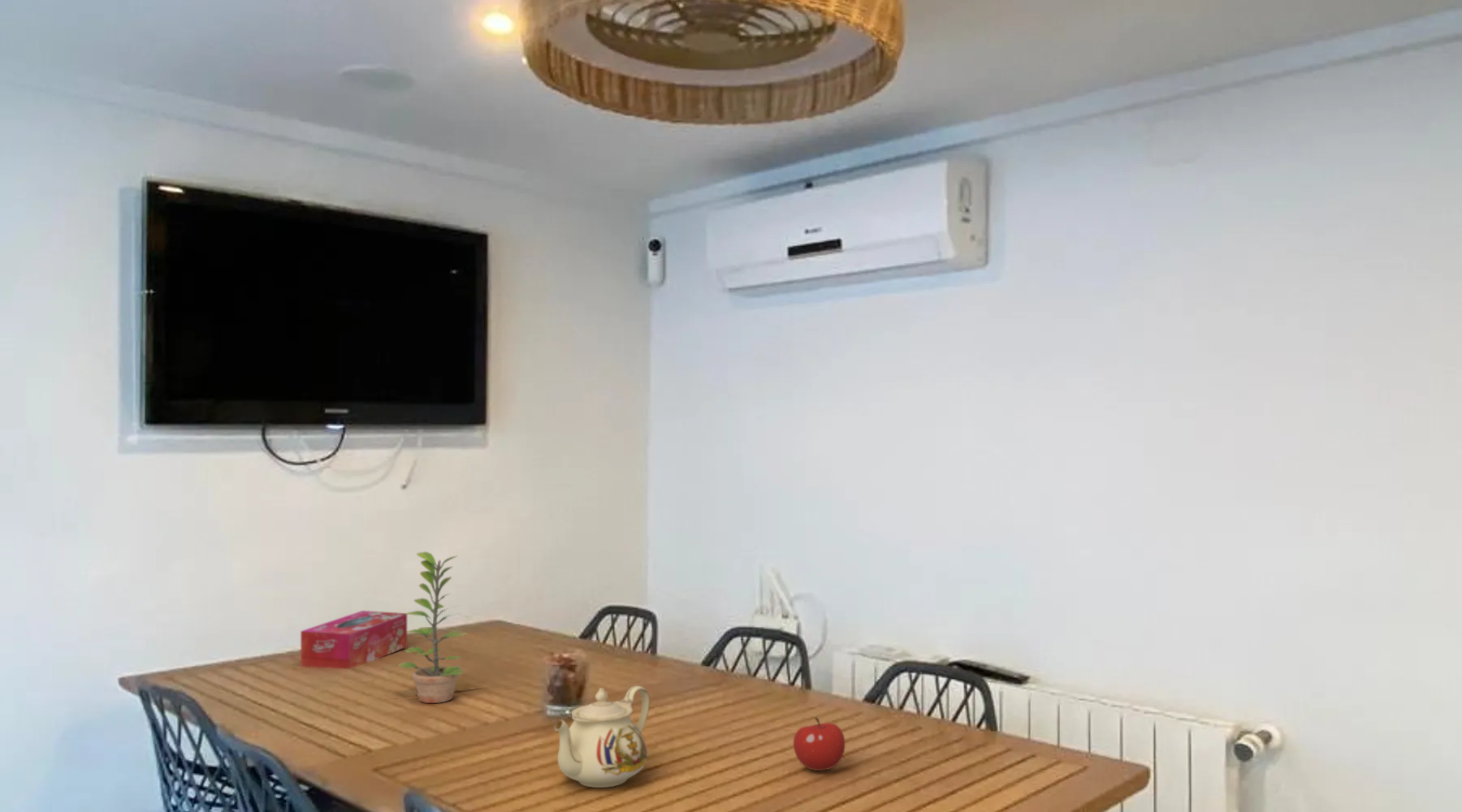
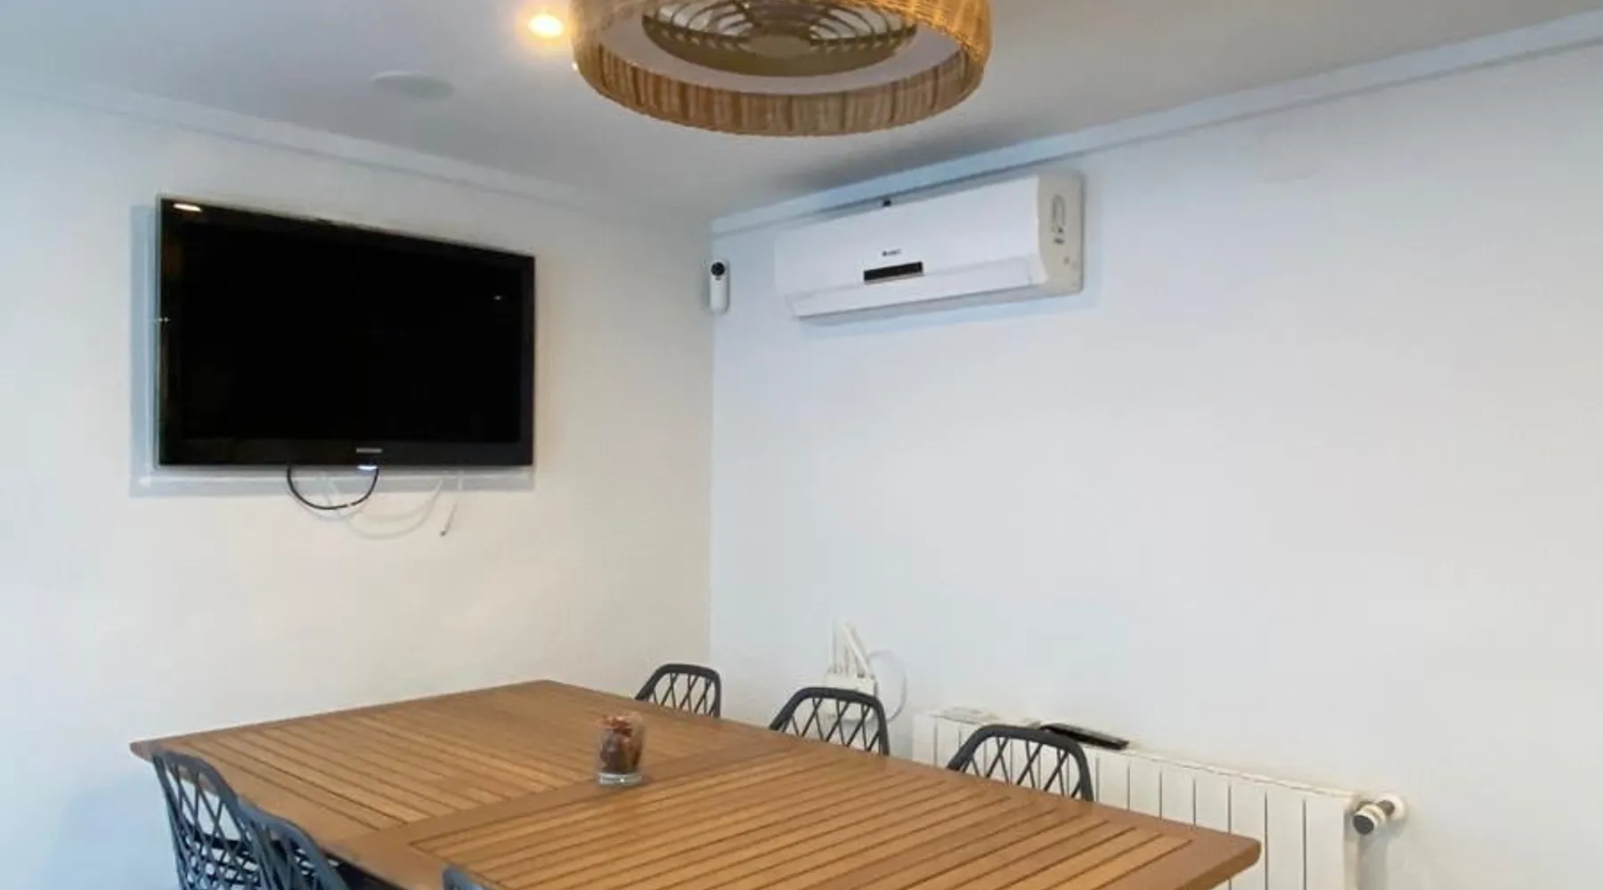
- plant [397,551,469,704]
- teapot [552,685,651,788]
- fruit [793,716,846,771]
- tissue box [300,610,408,670]
